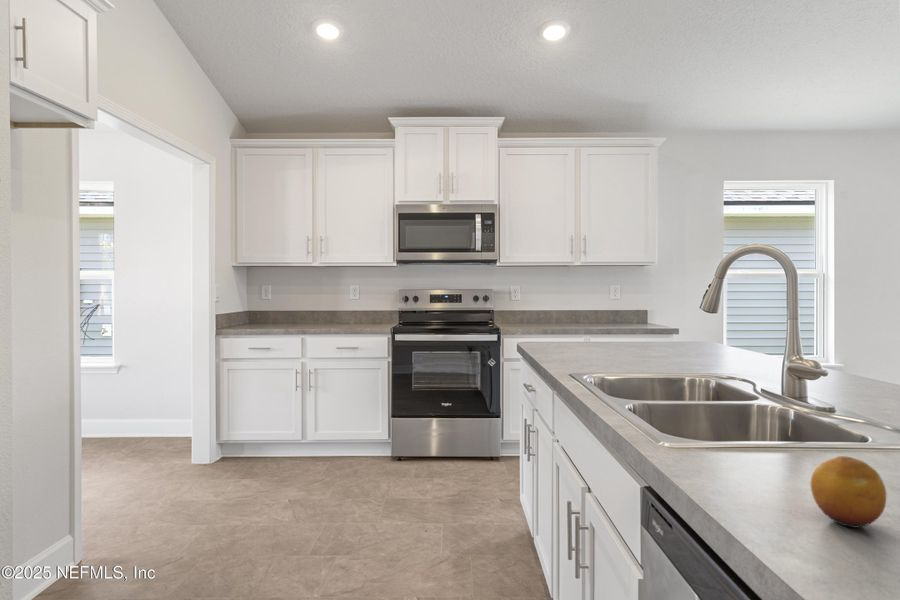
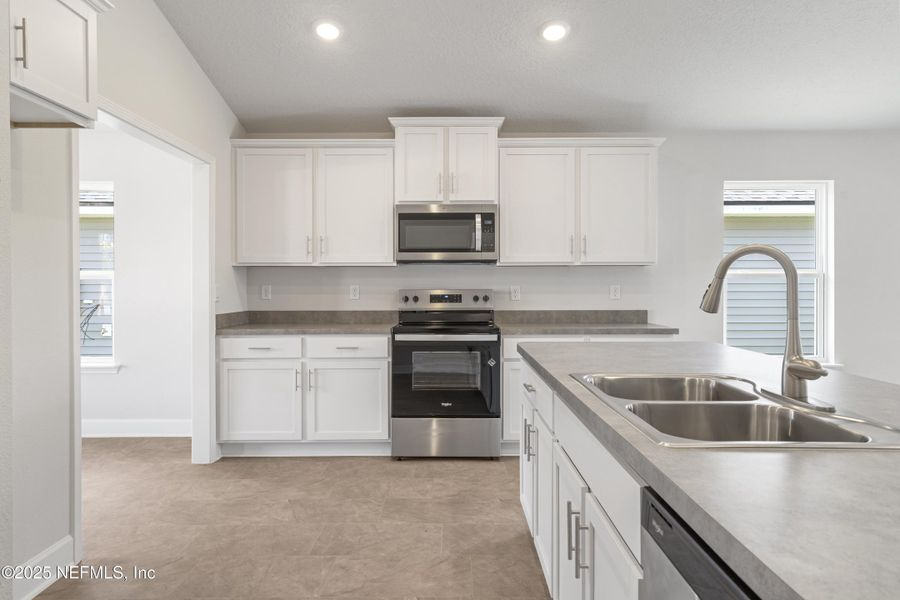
- fruit [809,455,887,529]
